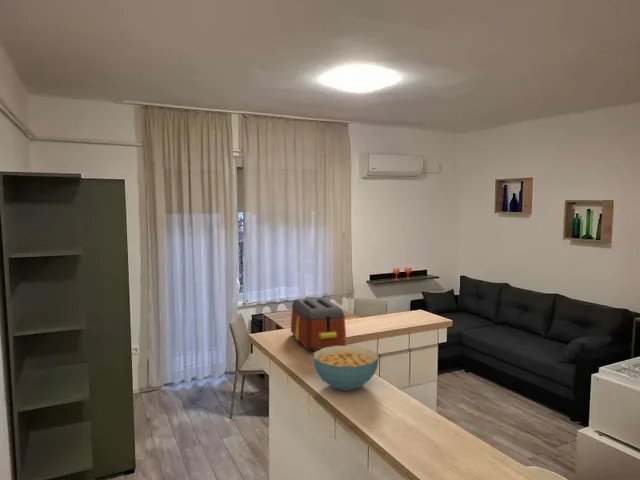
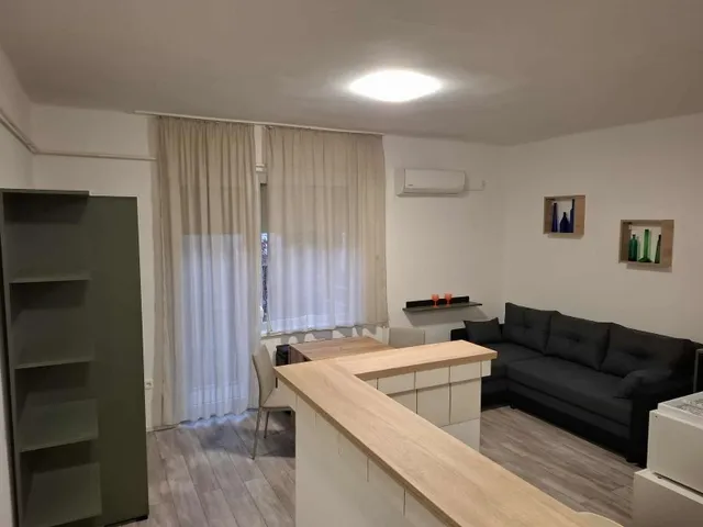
- cereal bowl [313,345,380,392]
- toaster [290,297,347,352]
